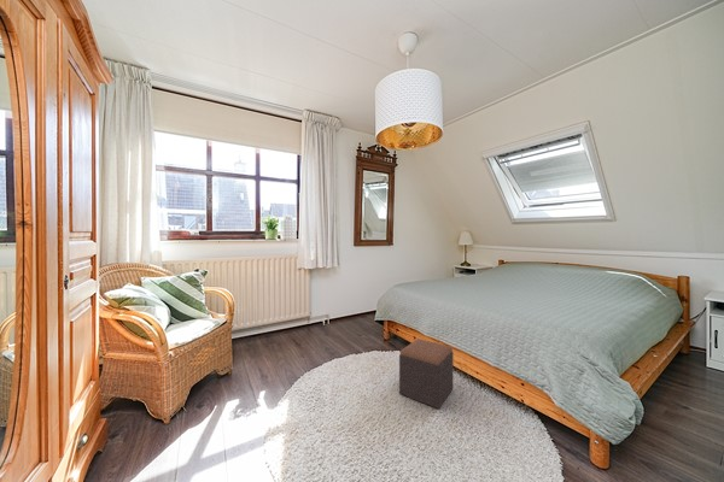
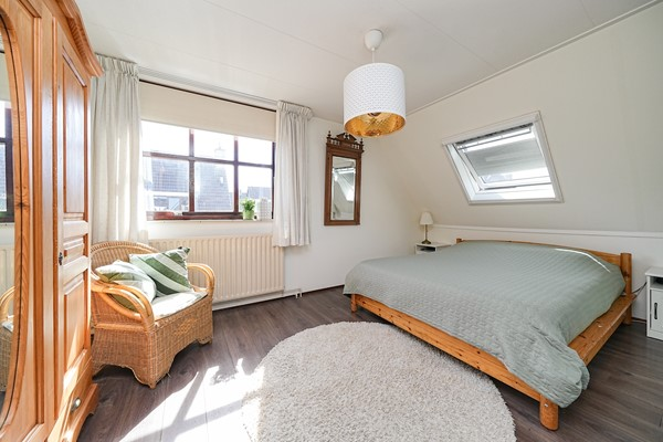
- footstool [398,337,454,410]
